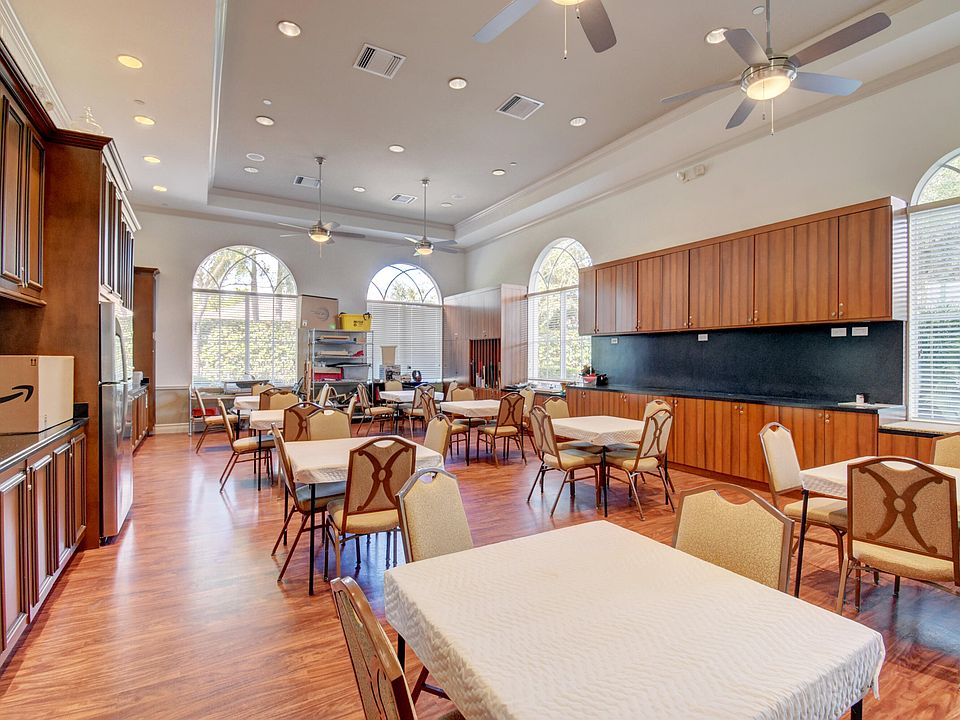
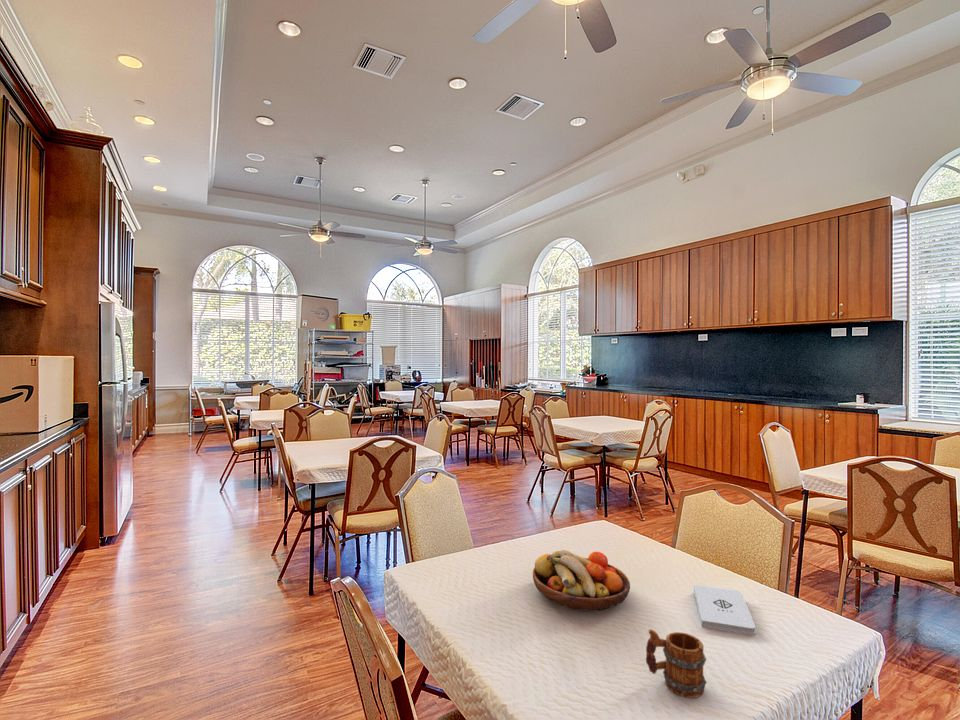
+ notepad [693,584,757,635]
+ fruit bowl [532,549,631,611]
+ mug [645,628,708,699]
